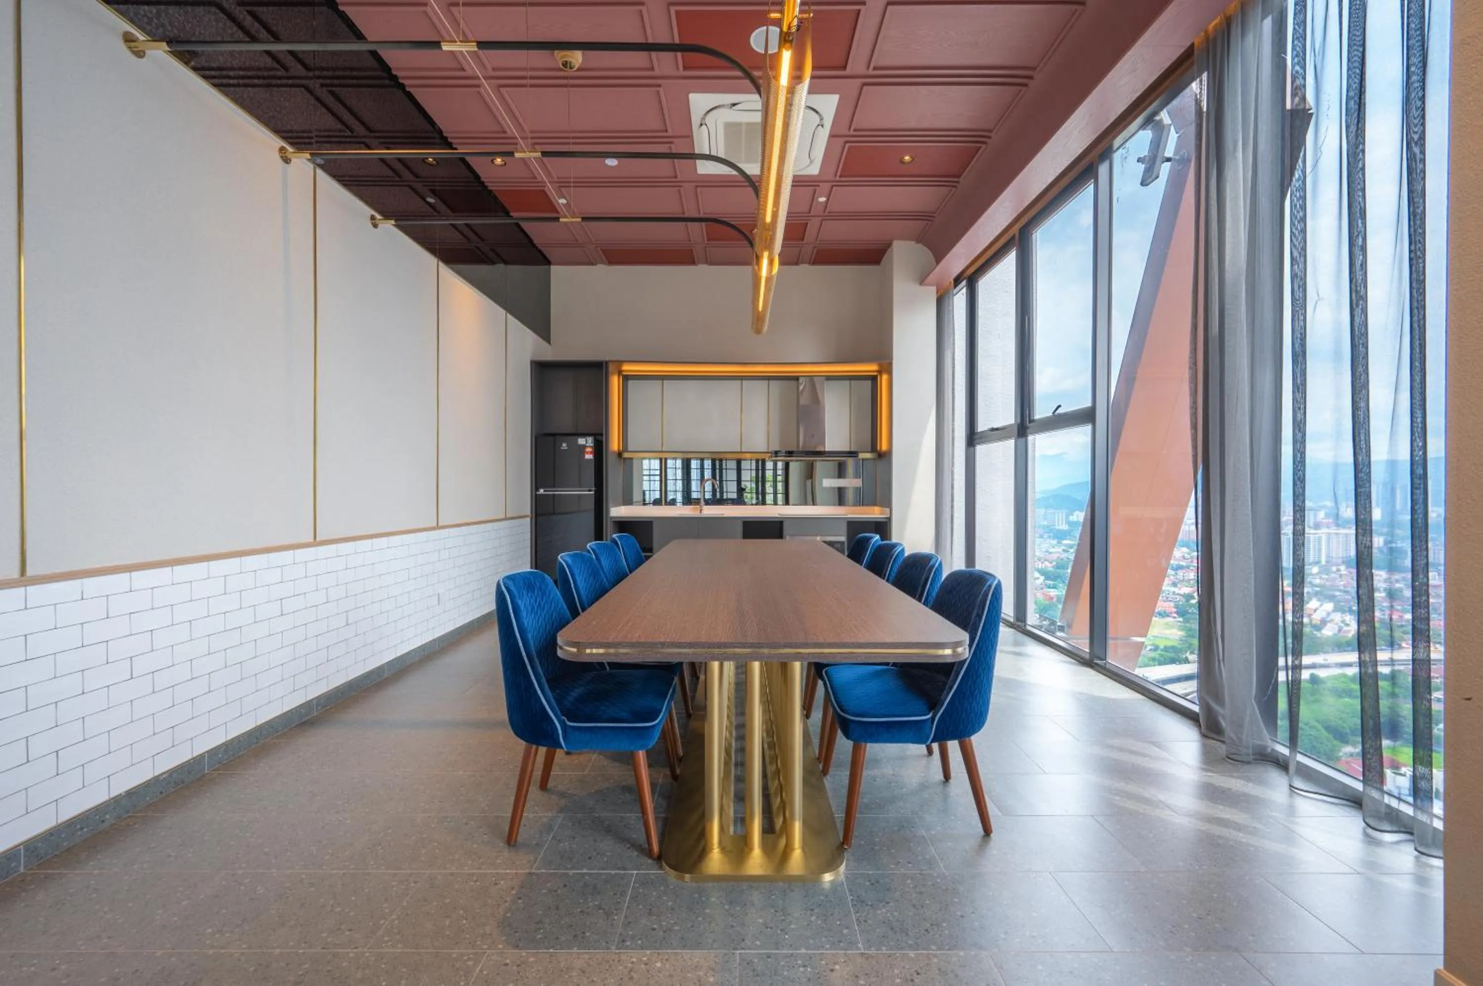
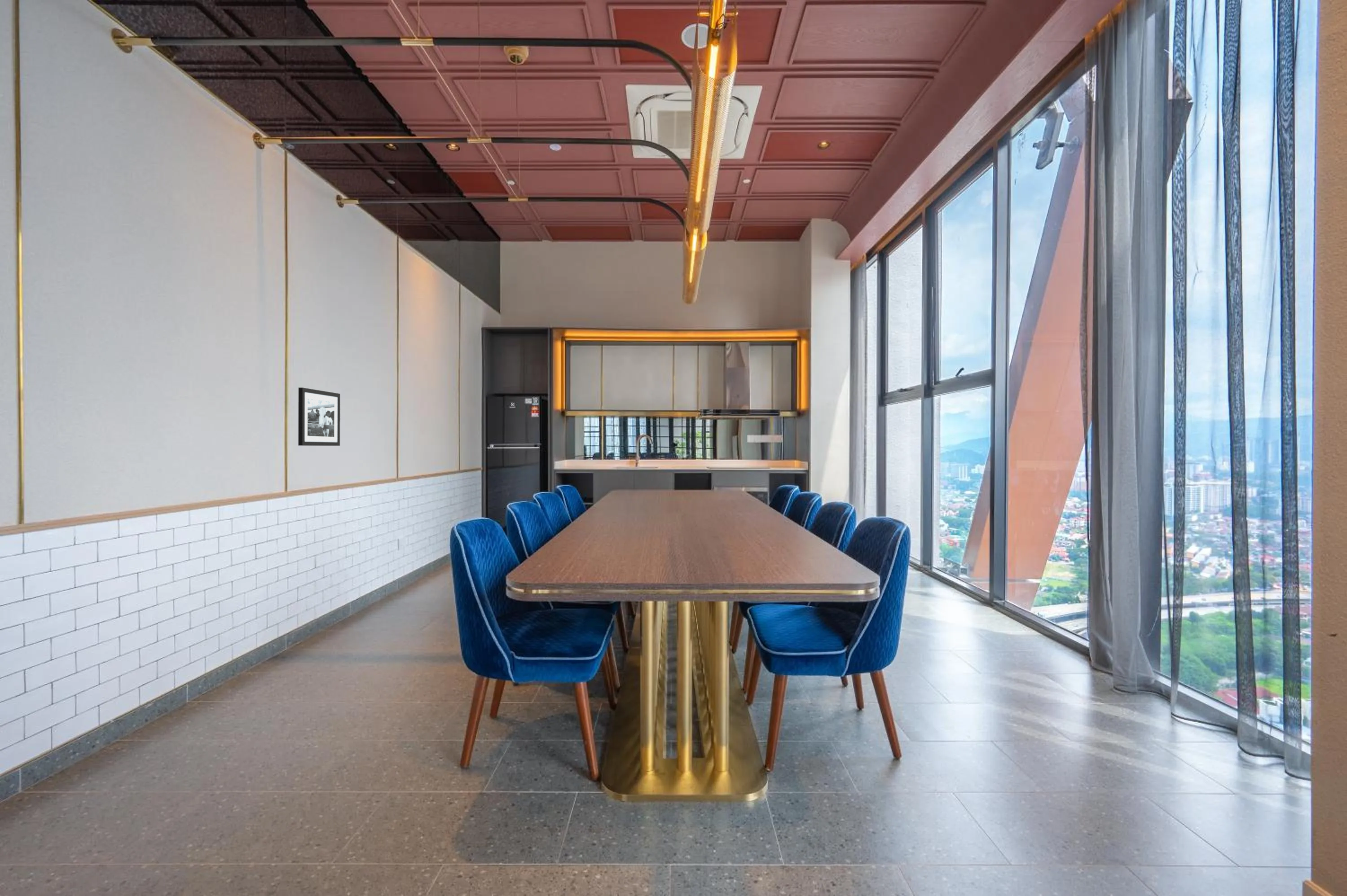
+ picture frame [298,387,341,446]
